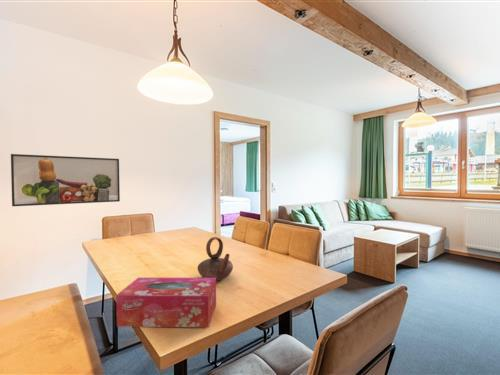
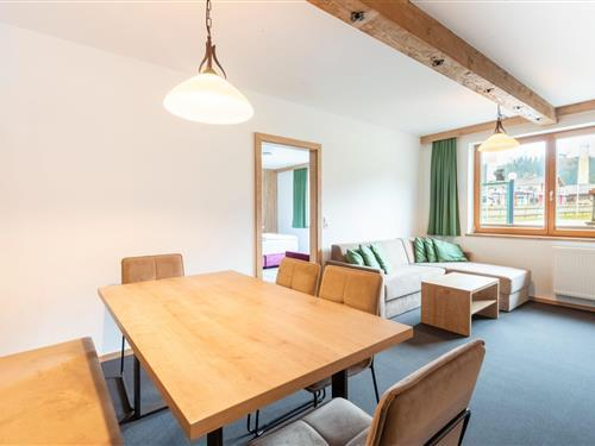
- teapot [197,236,234,281]
- tissue box [115,276,217,328]
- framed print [10,153,121,207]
